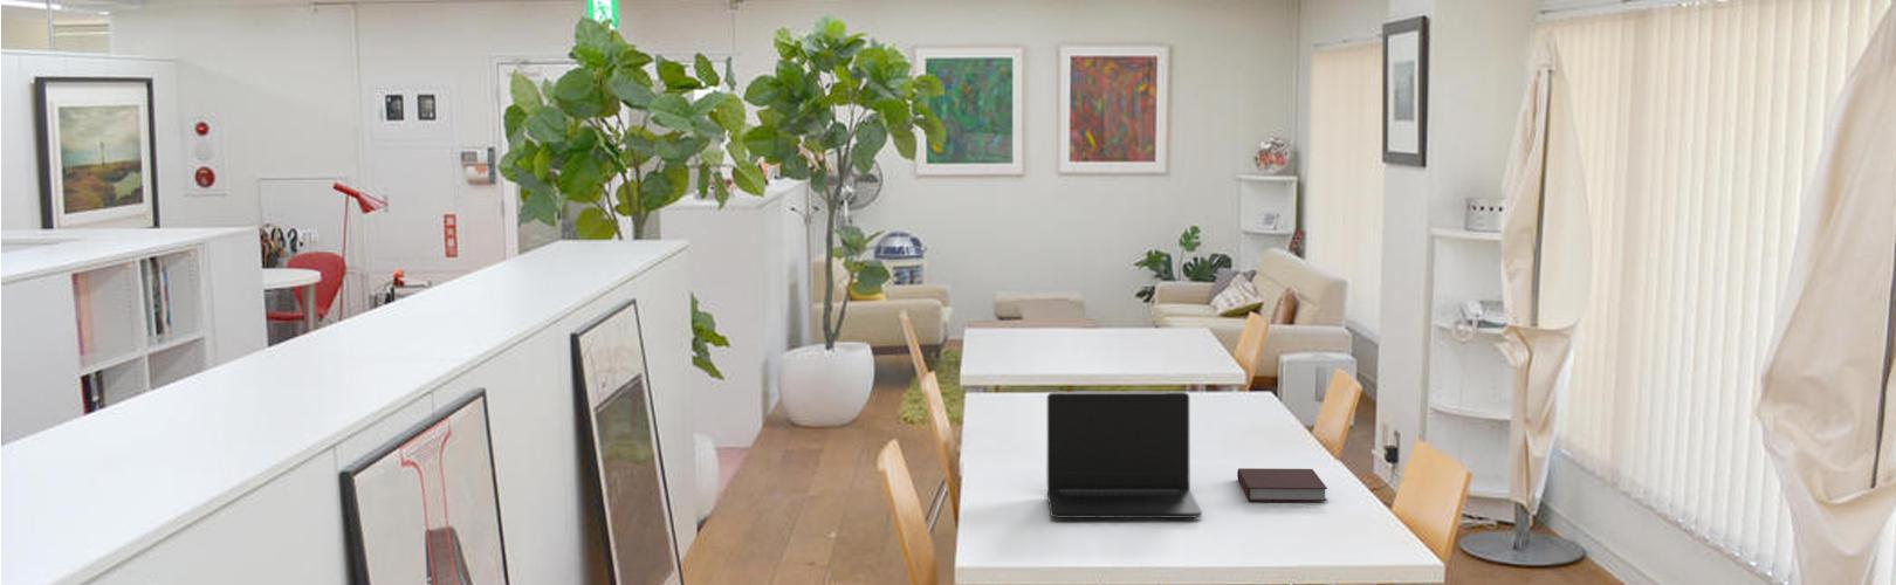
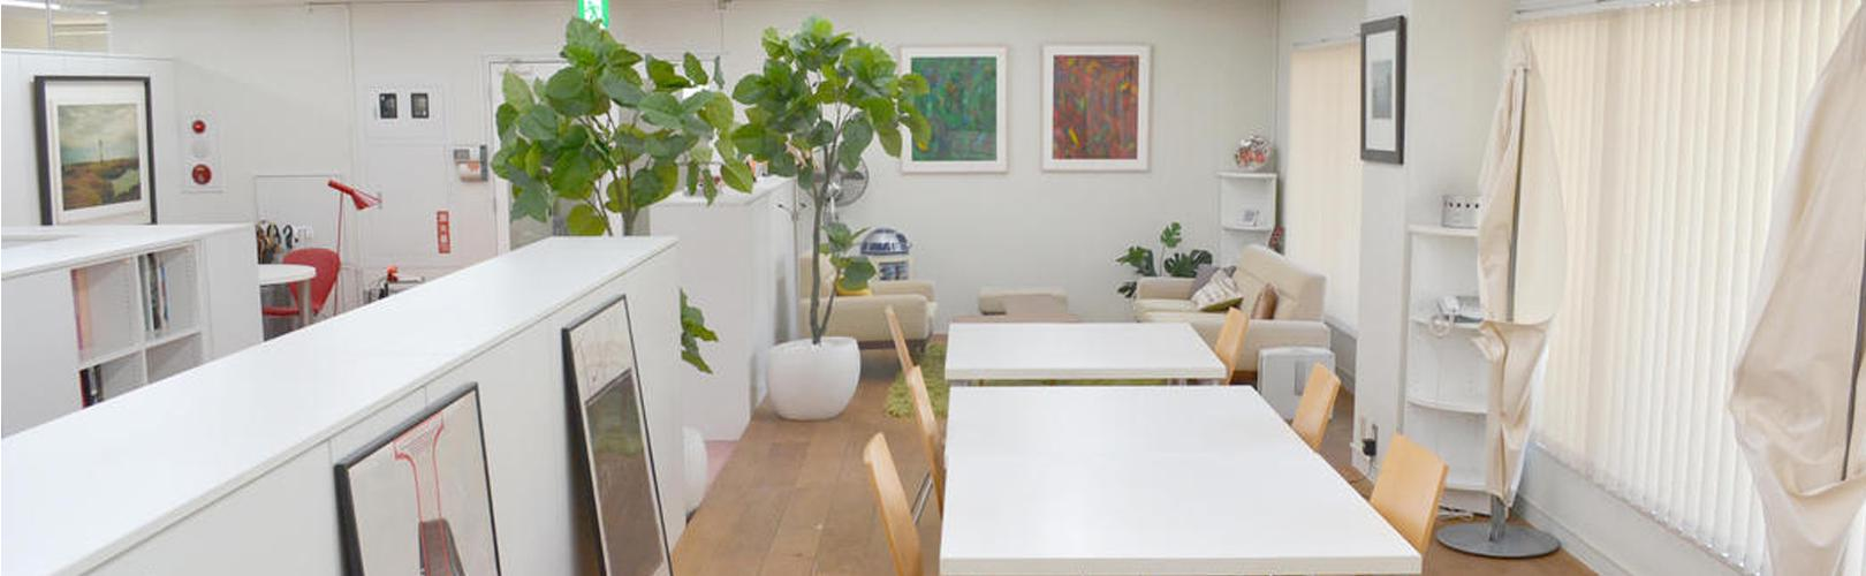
- notebook [1236,467,1329,502]
- laptop [1046,390,1203,520]
